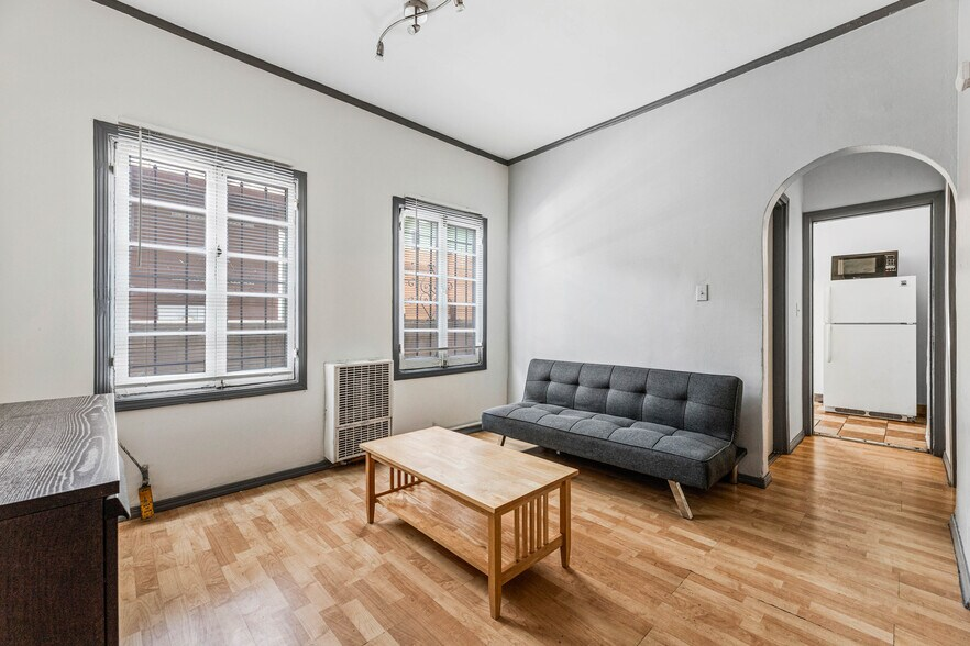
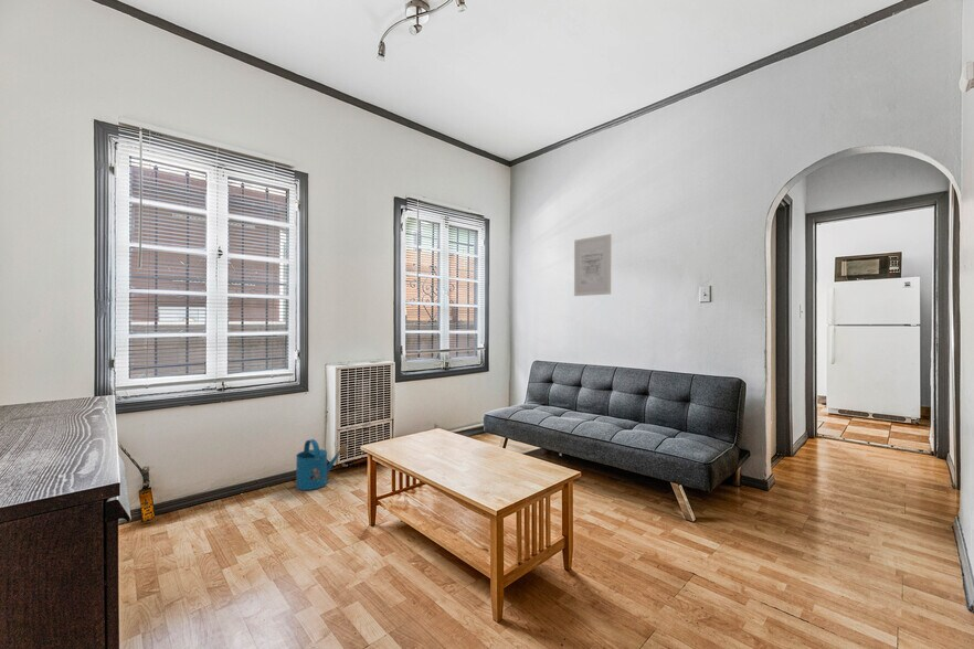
+ watering can [295,438,348,491]
+ wall art [573,233,612,297]
